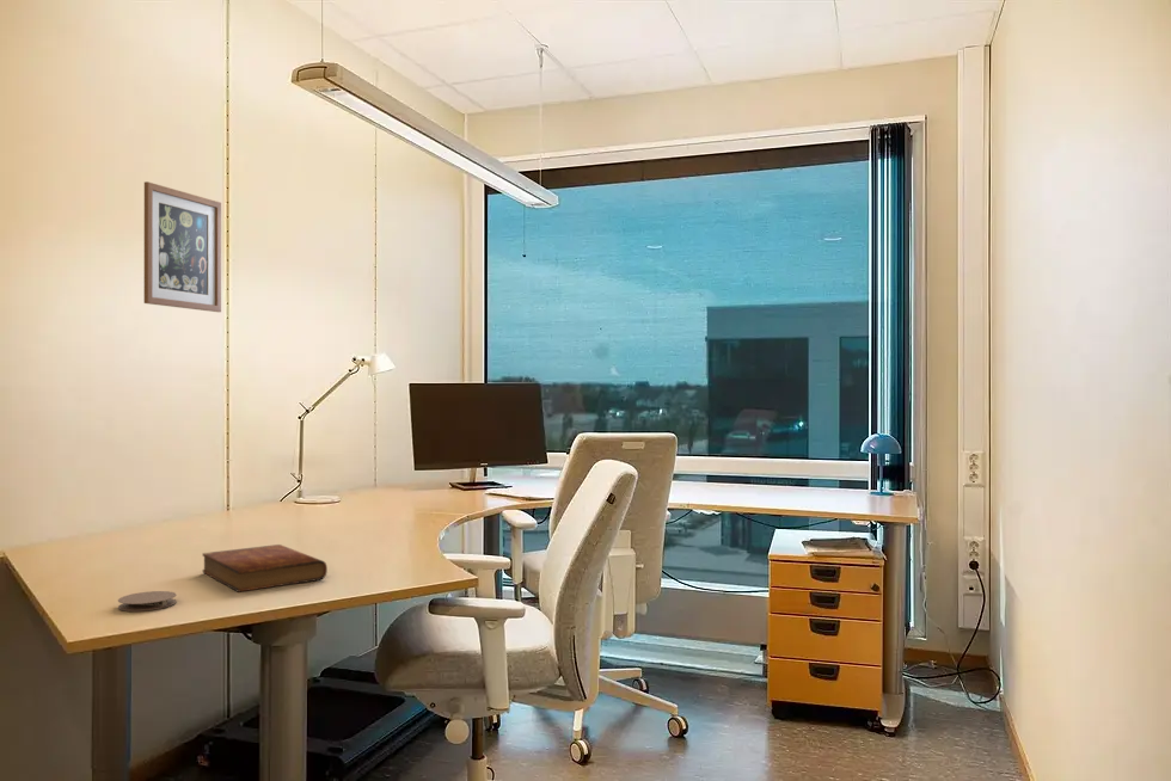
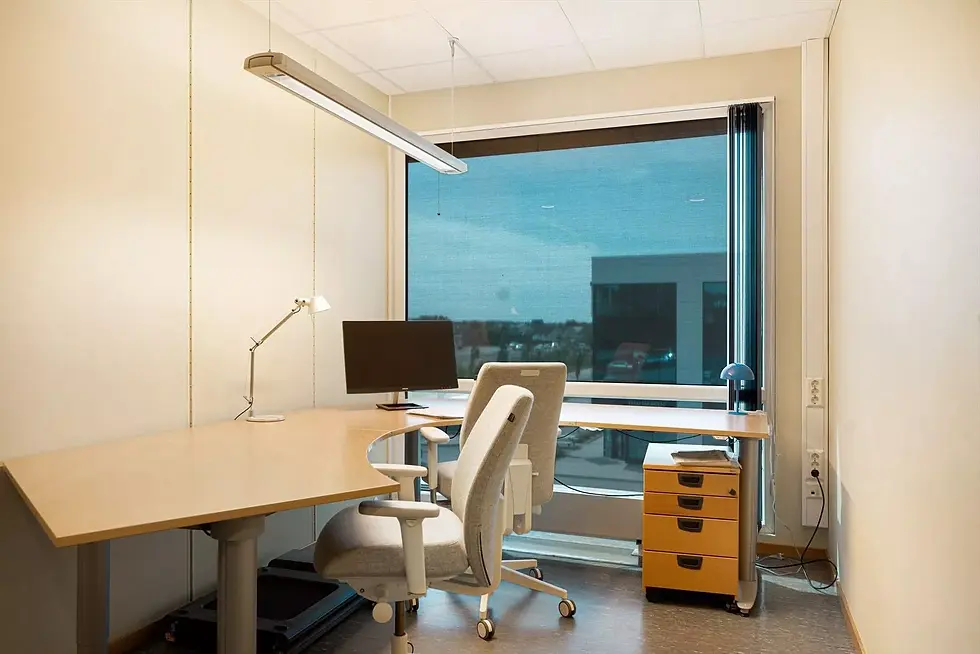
- coaster [117,590,178,613]
- bible [202,543,329,594]
- wall art [143,180,222,313]
